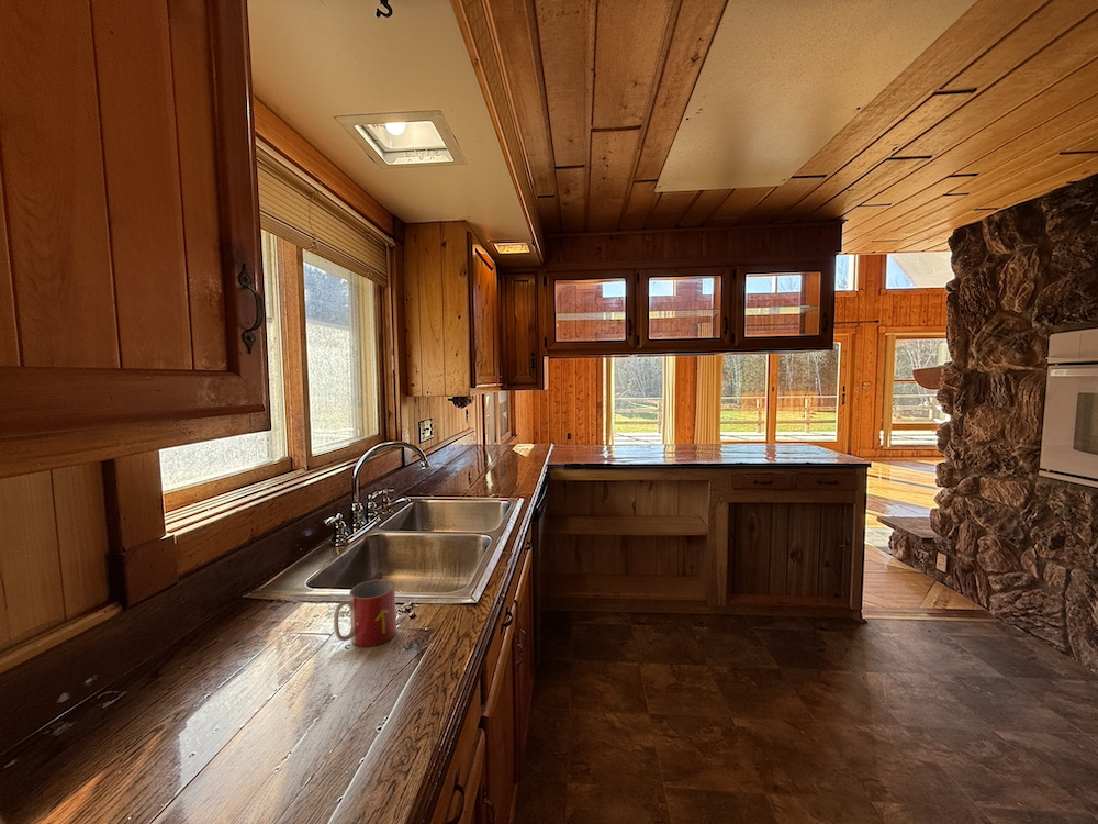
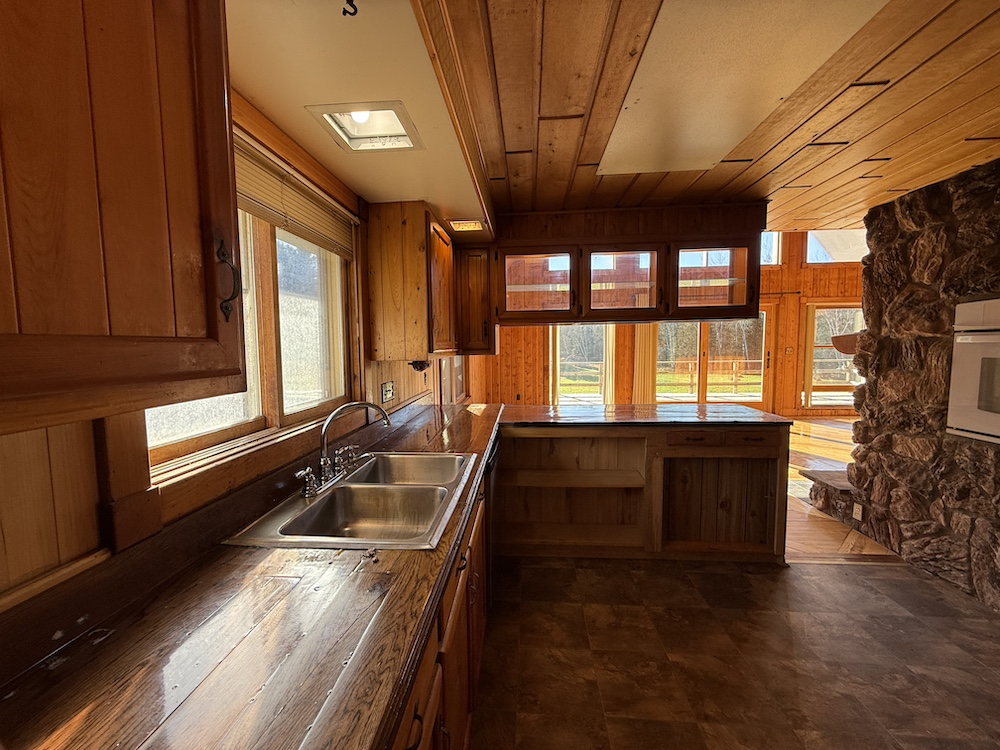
- mug [333,579,397,647]
